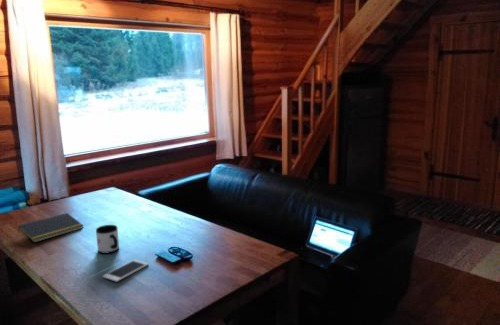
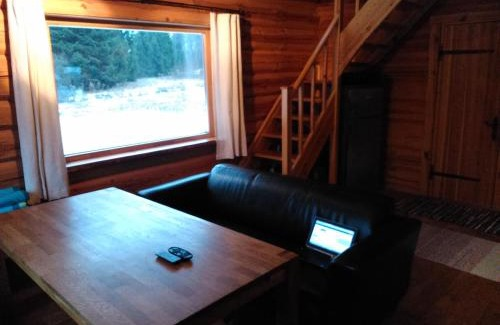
- cell phone [102,259,149,283]
- mug [95,224,120,255]
- notepad [17,212,85,244]
